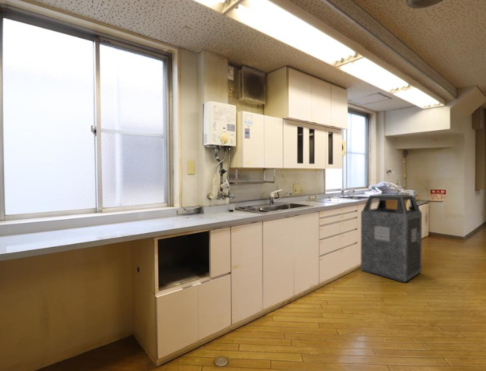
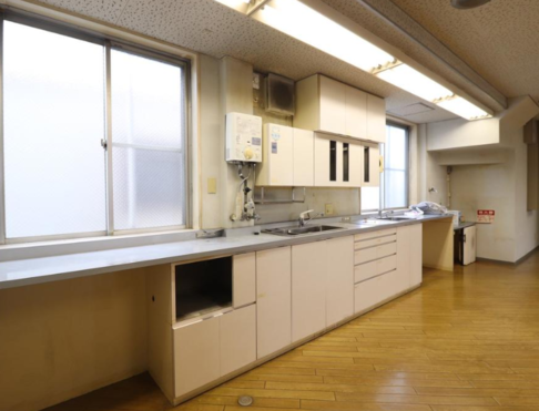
- trash can [360,193,423,283]
